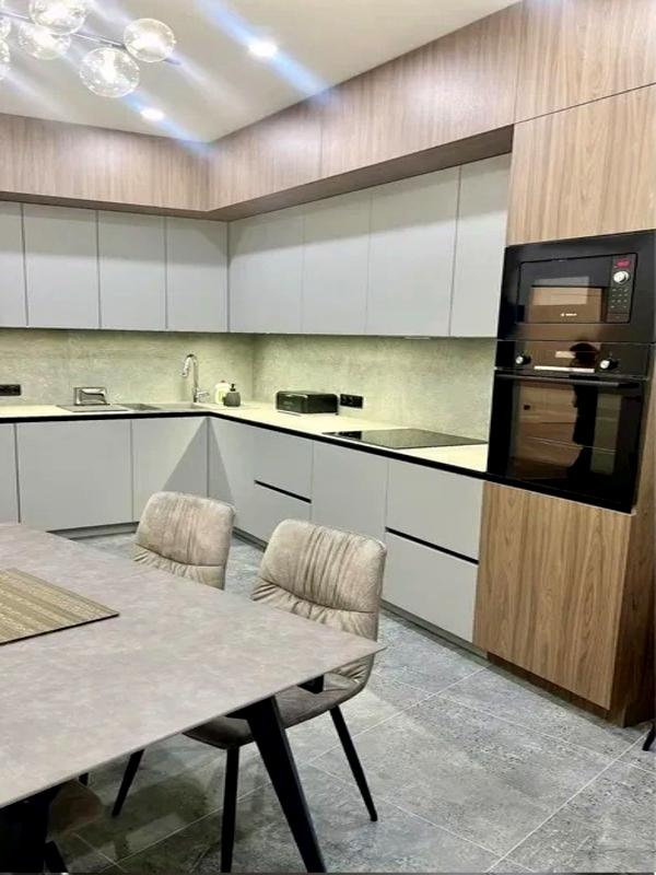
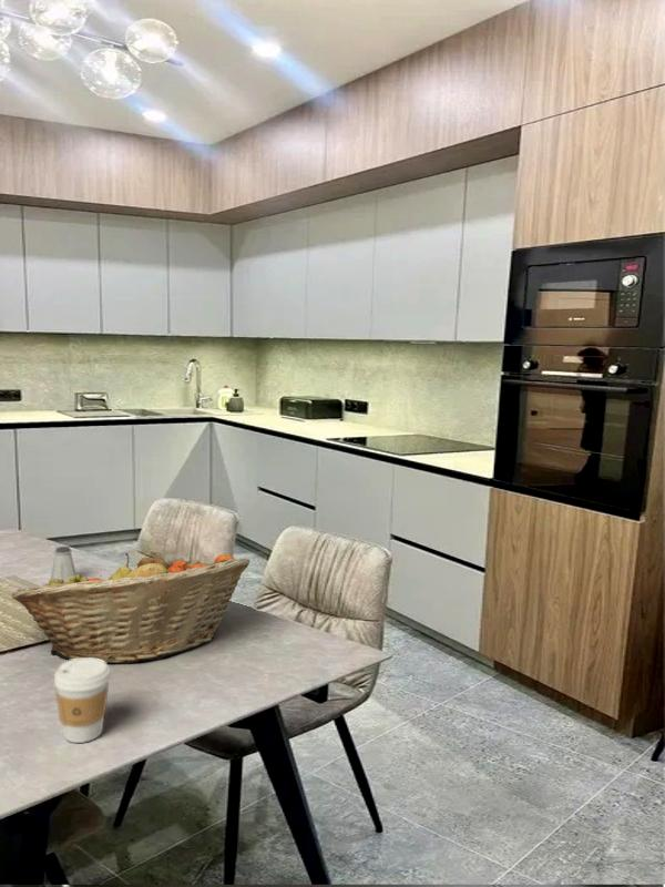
+ saltshaker [50,546,76,582]
+ coffee cup [53,659,112,744]
+ fruit basket [11,552,252,664]
